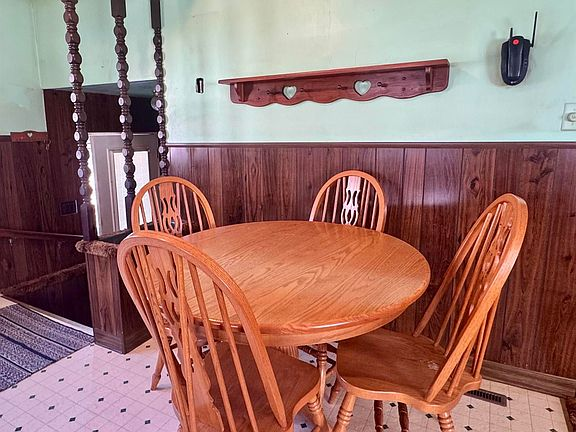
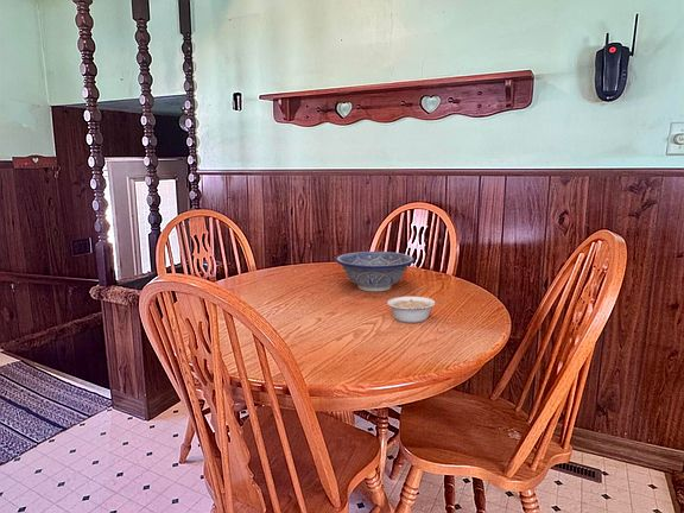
+ legume [386,296,446,324]
+ decorative bowl [335,251,416,292]
